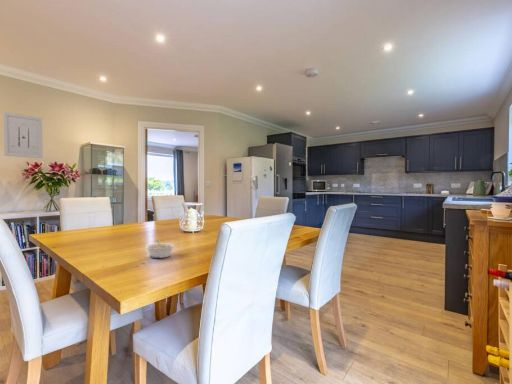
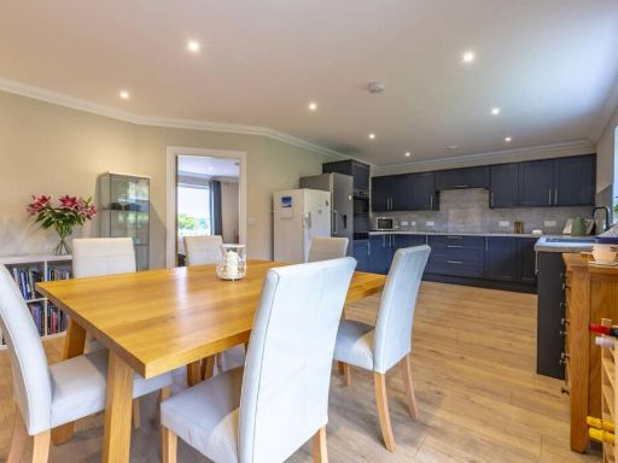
- wall art [2,111,44,159]
- legume [144,239,176,259]
